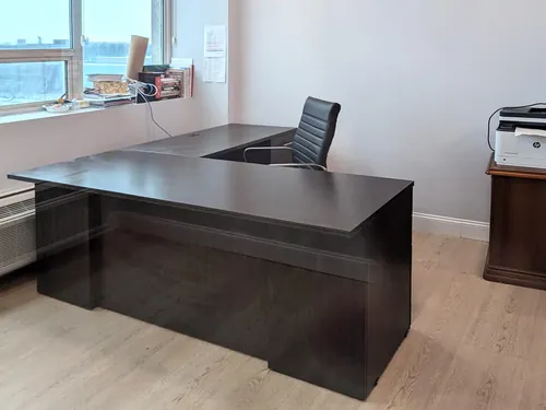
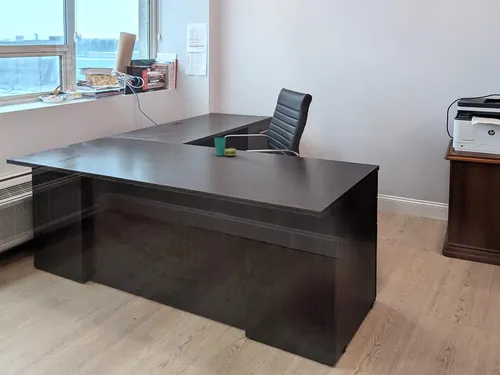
+ cup [213,137,238,157]
